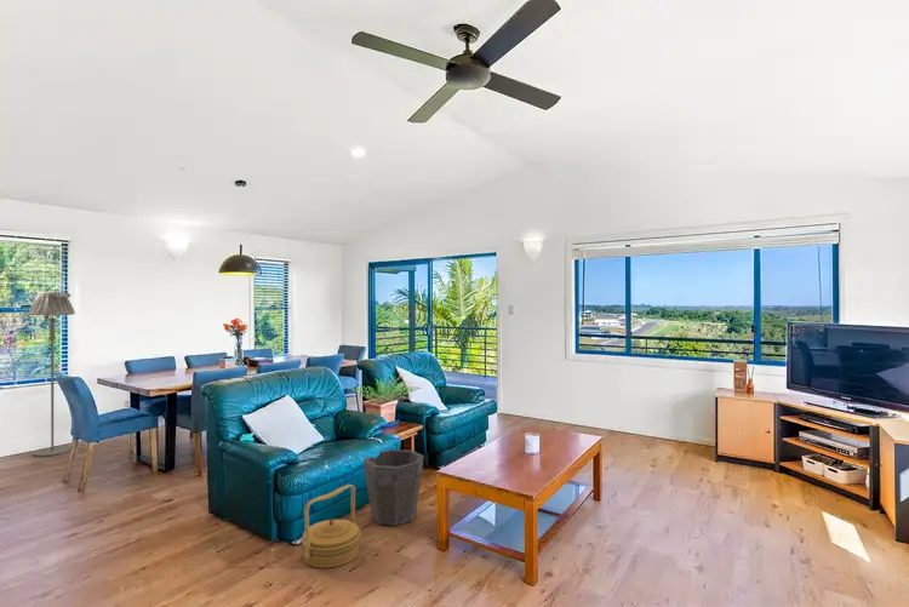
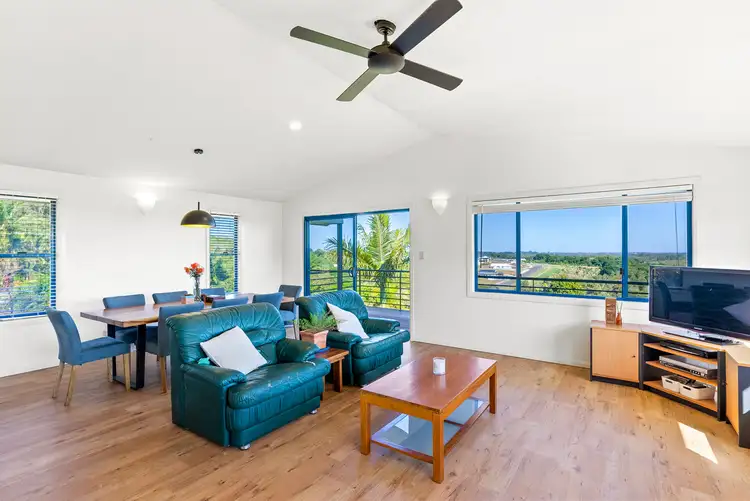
- basket [301,483,361,569]
- waste bin [362,448,425,527]
- floor lamp [27,291,76,458]
